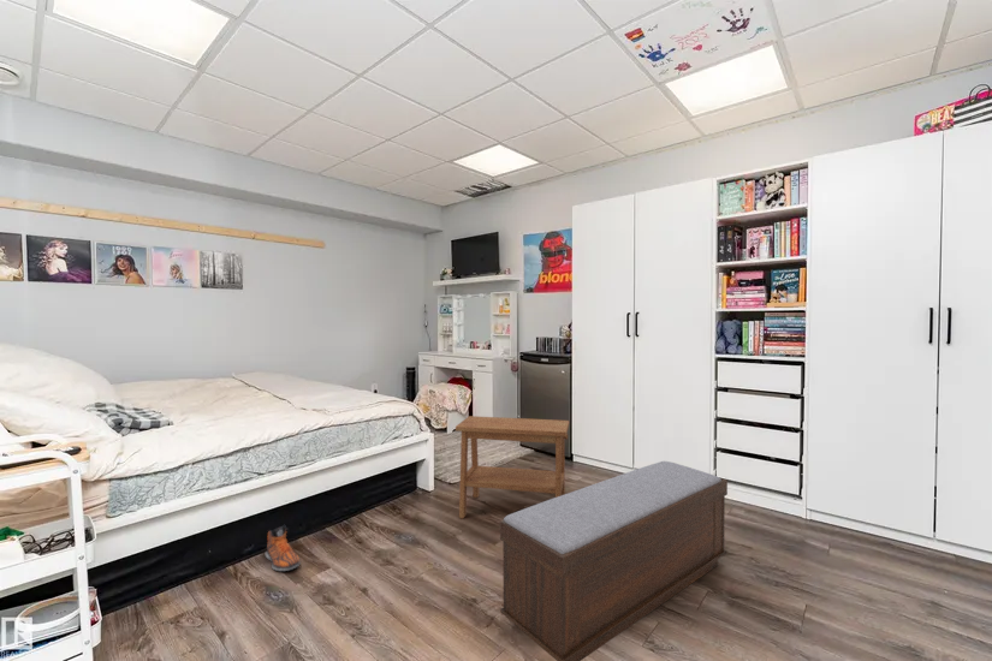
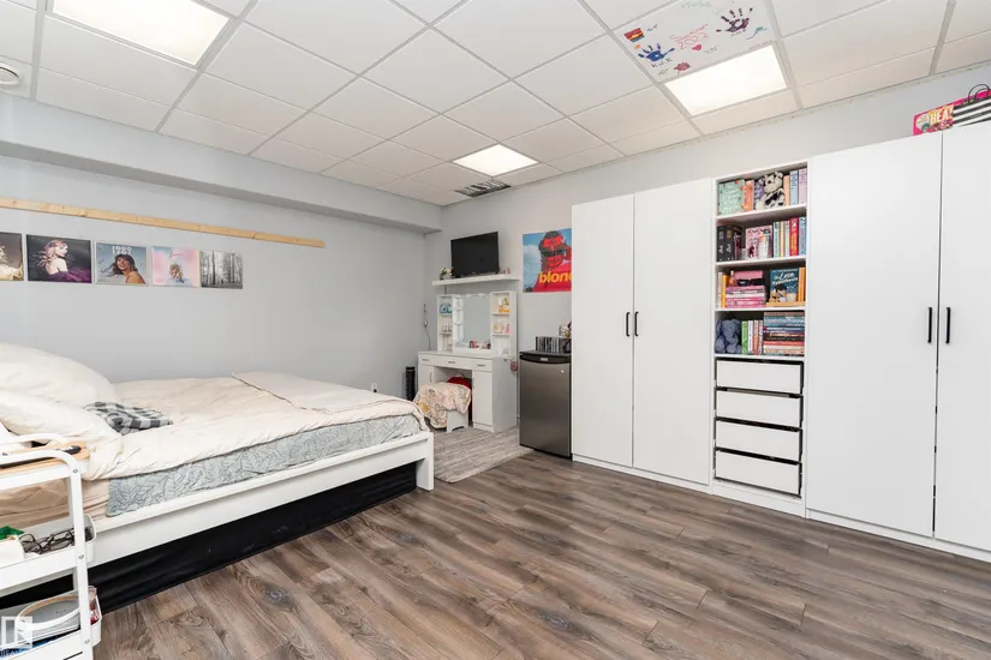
- sneaker [265,524,301,572]
- bench [499,460,729,661]
- side table [455,415,570,519]
